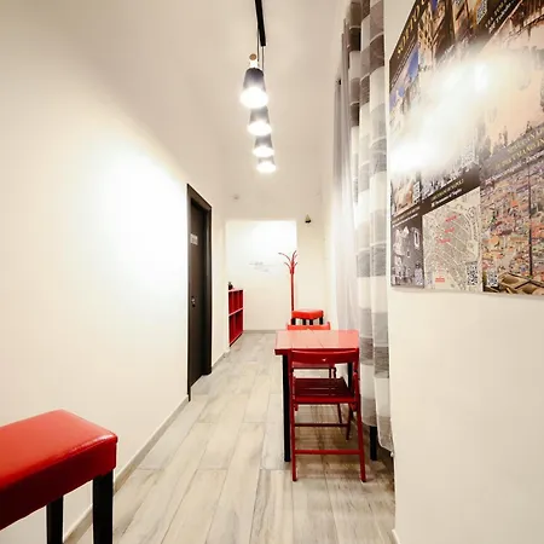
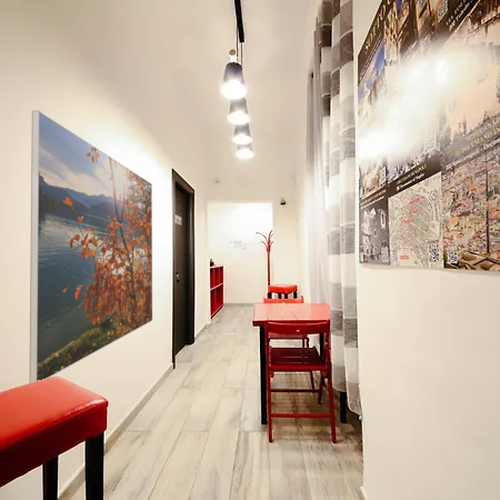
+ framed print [29,109,153,383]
